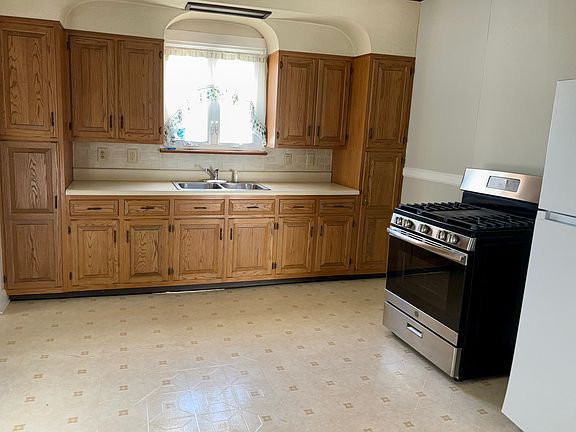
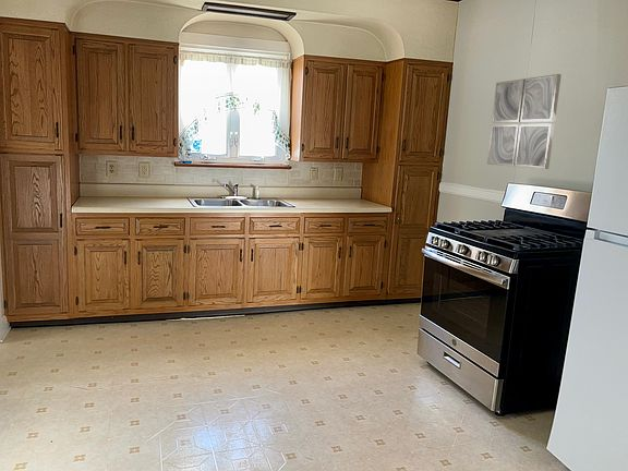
+ wall art [486,73,563,170]
